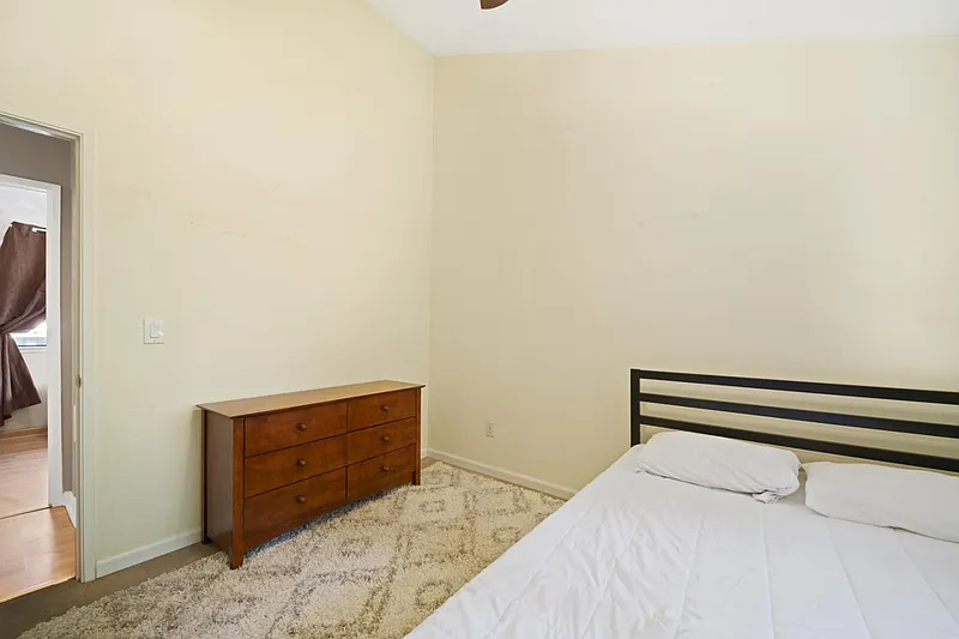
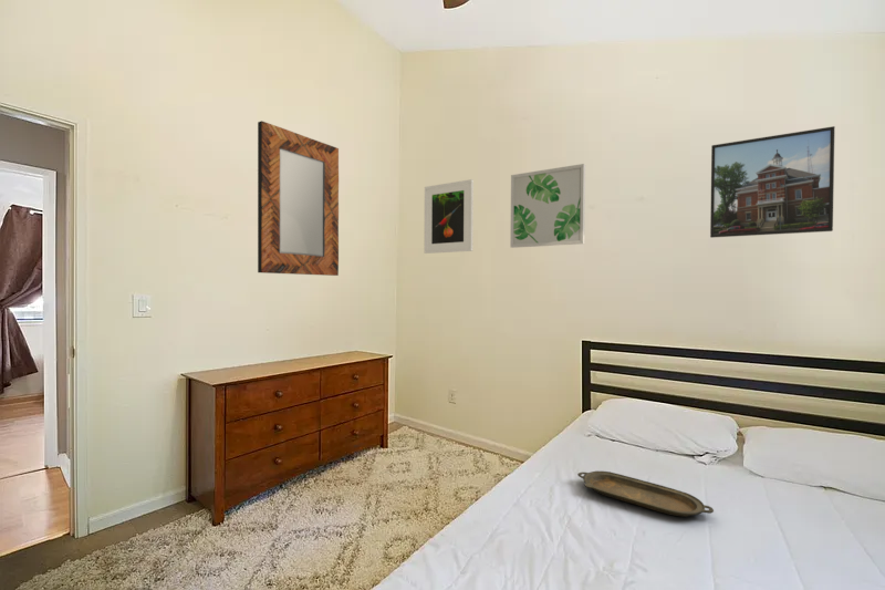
+ serving tray [576,470,715,518]
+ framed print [423,178,475,255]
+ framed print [709,125,836,239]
+ wall art [509,163,586,249]
+ home mirror [257,120,340,277]
